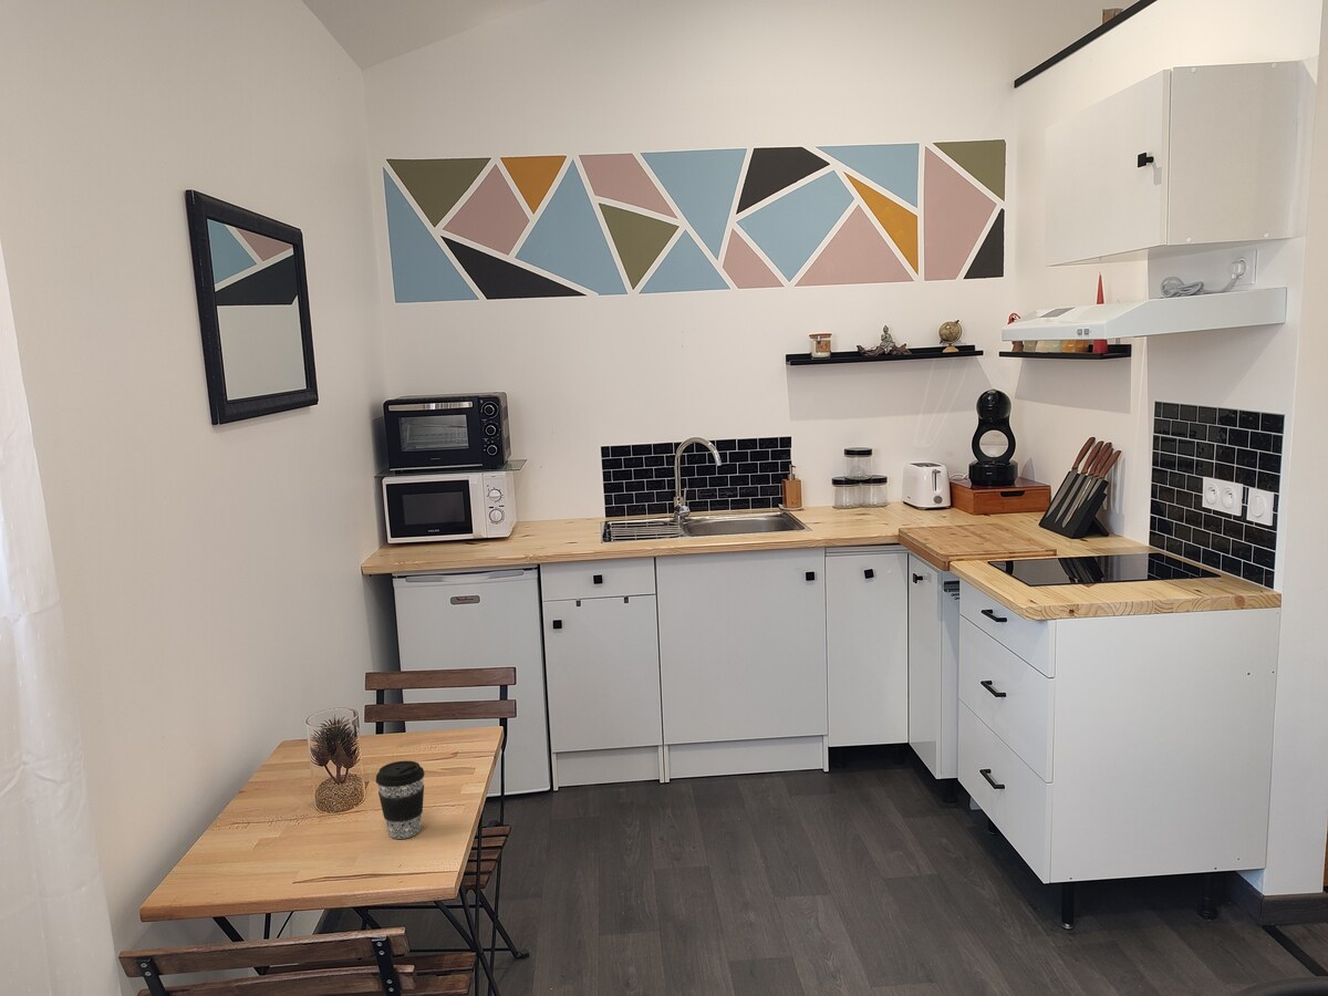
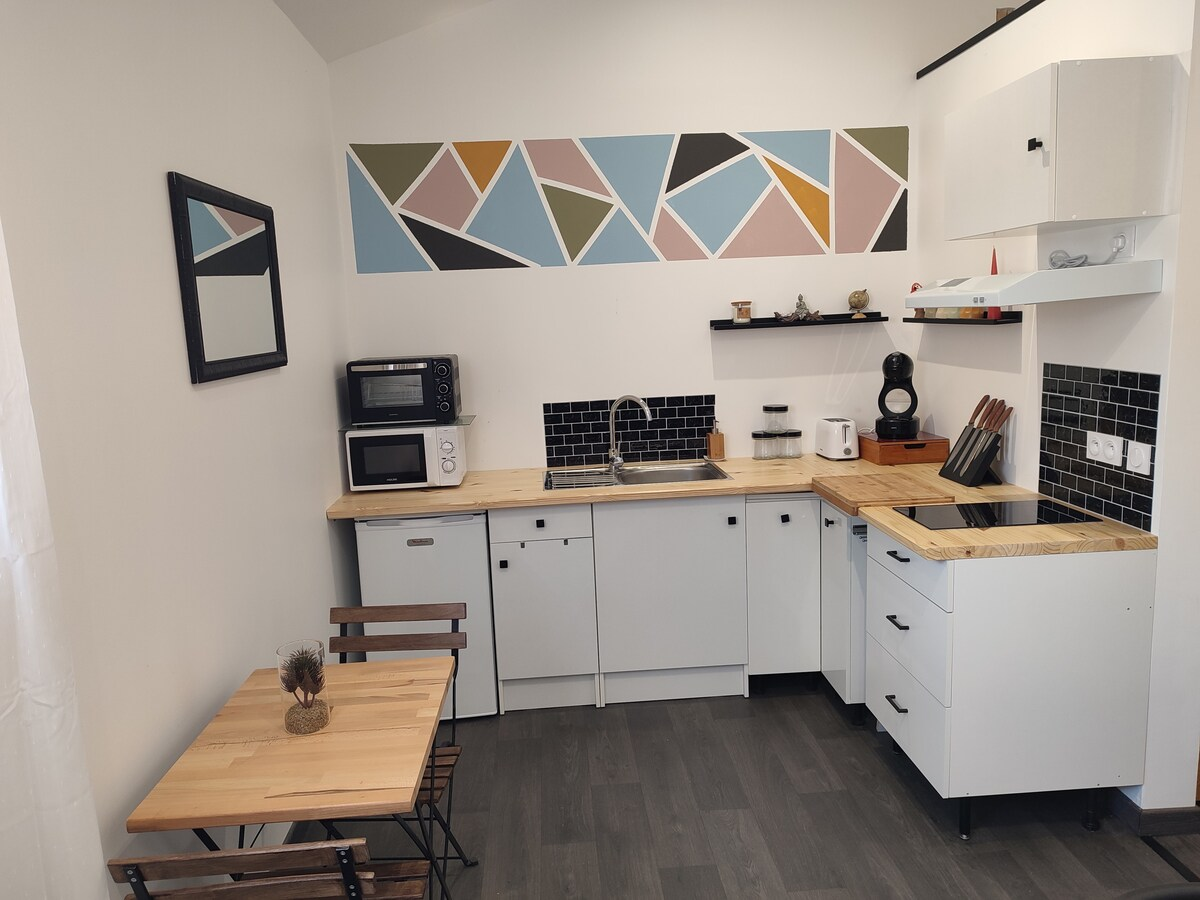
- coffee cup [375,760,426,840]
